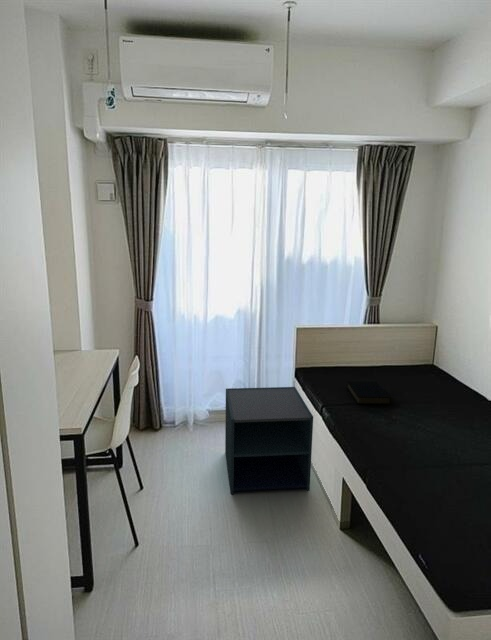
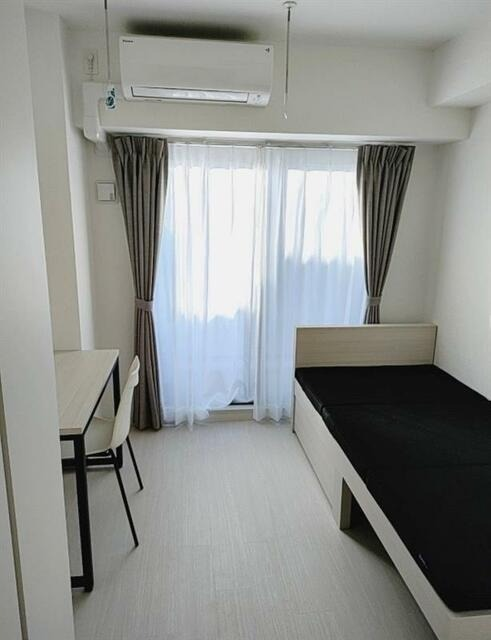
- hardback book [346,380,392,405]
- nightstand [224,386,314,495]
